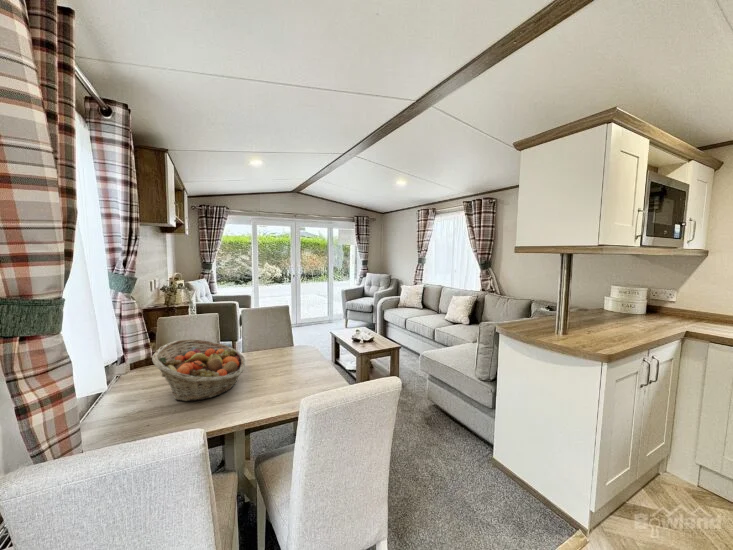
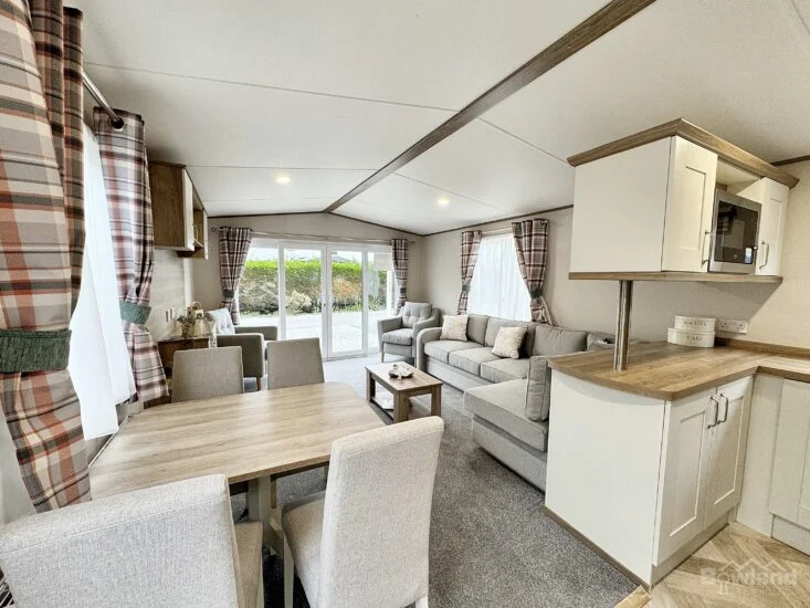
- fruit basket [151,338,246,402]
